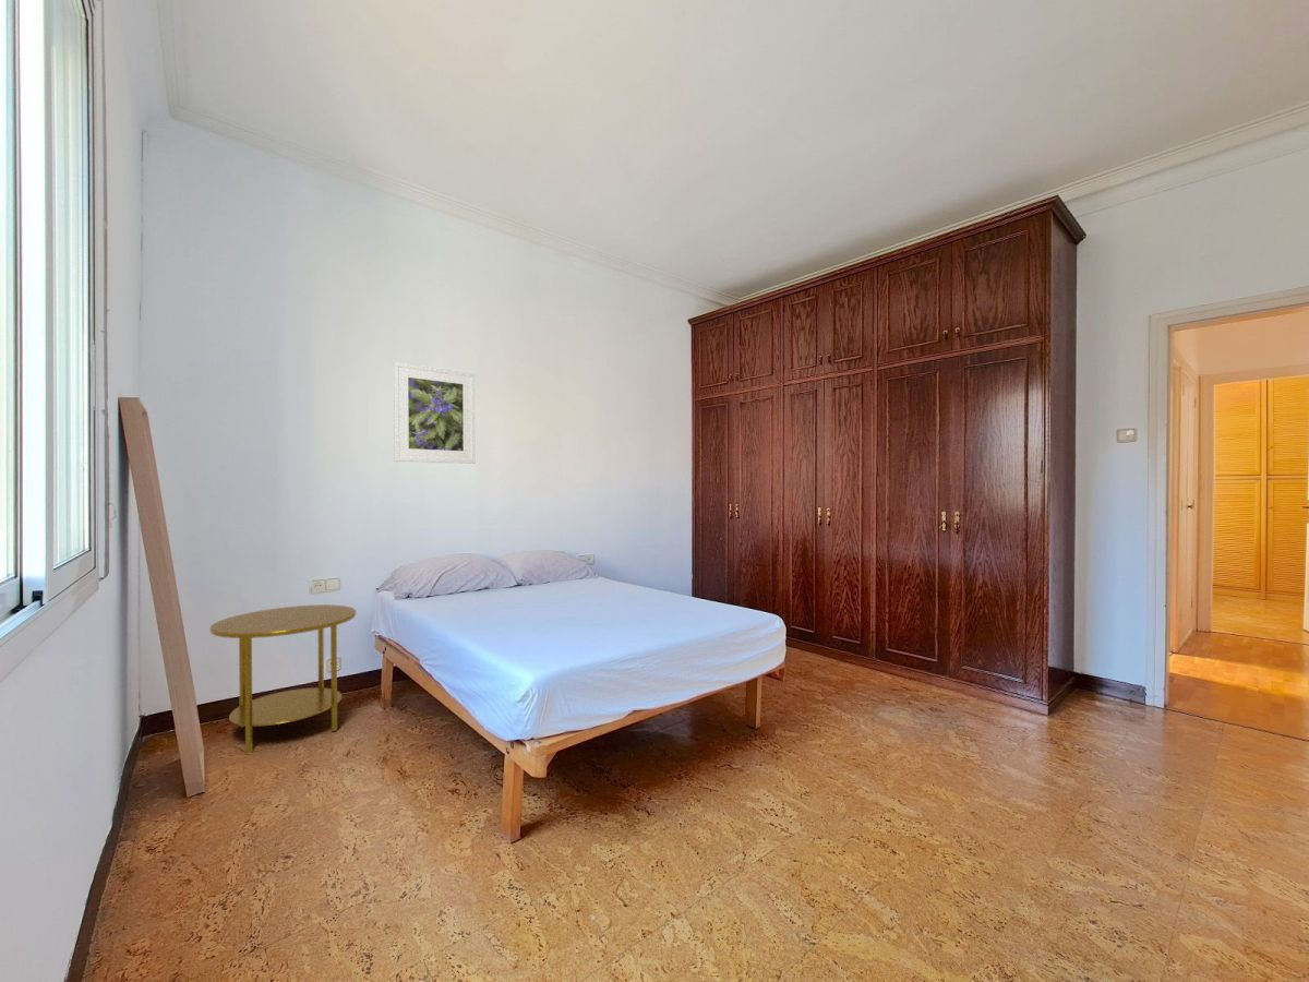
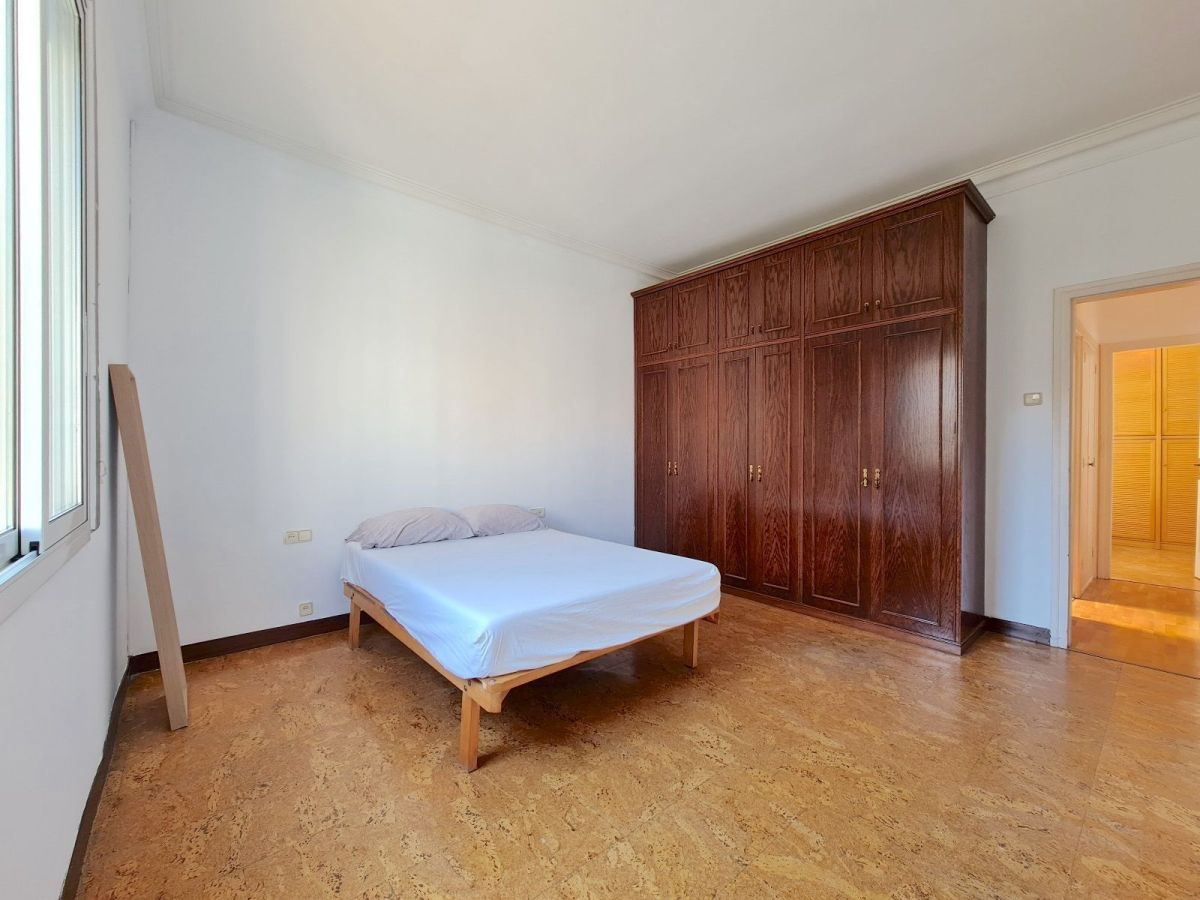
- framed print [393,361,477,465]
- side table [209,603,357,754]
